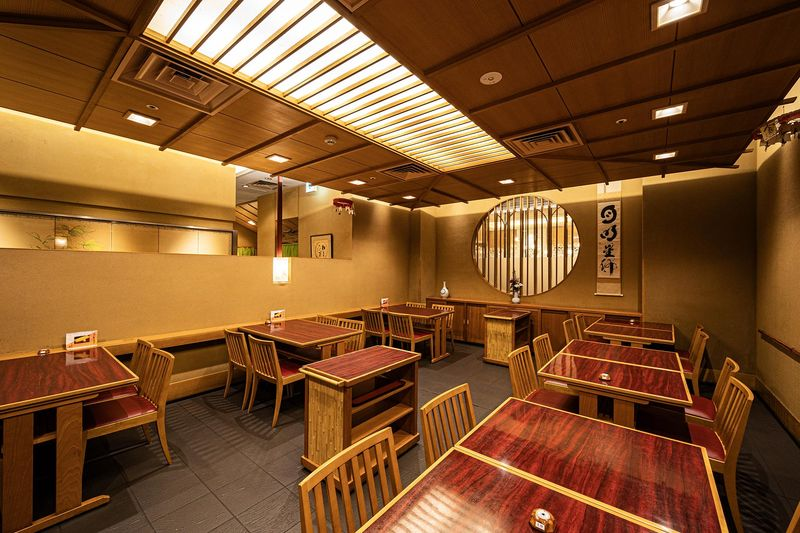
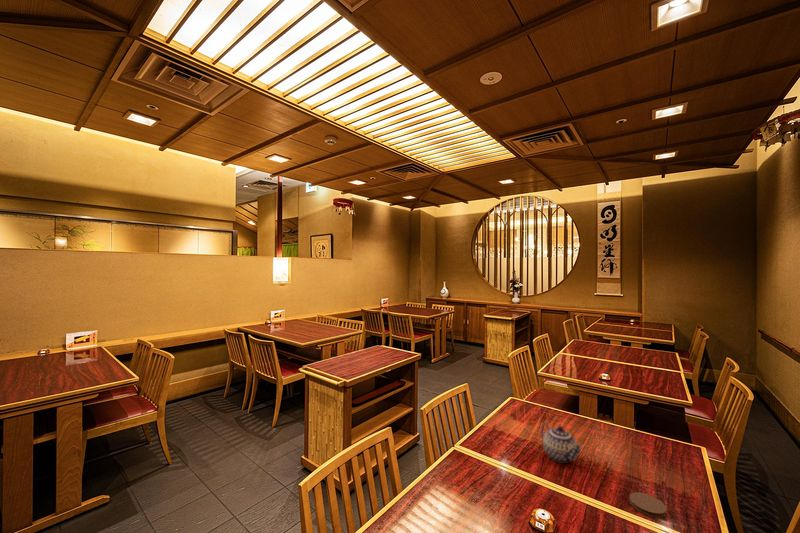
+ teapot [540,421,583,464]
+ coaster [628,491,668,519]
